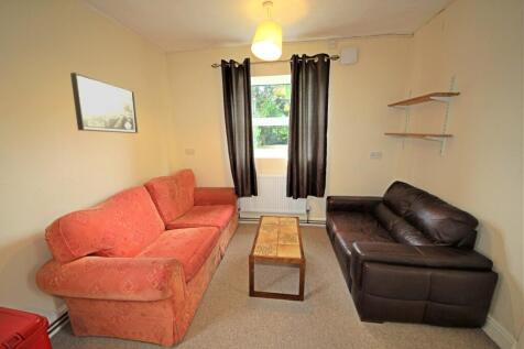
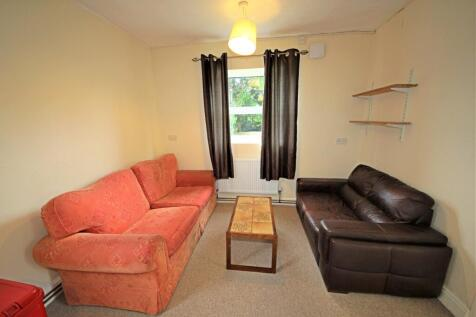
- wall art [69,72,139,134]
